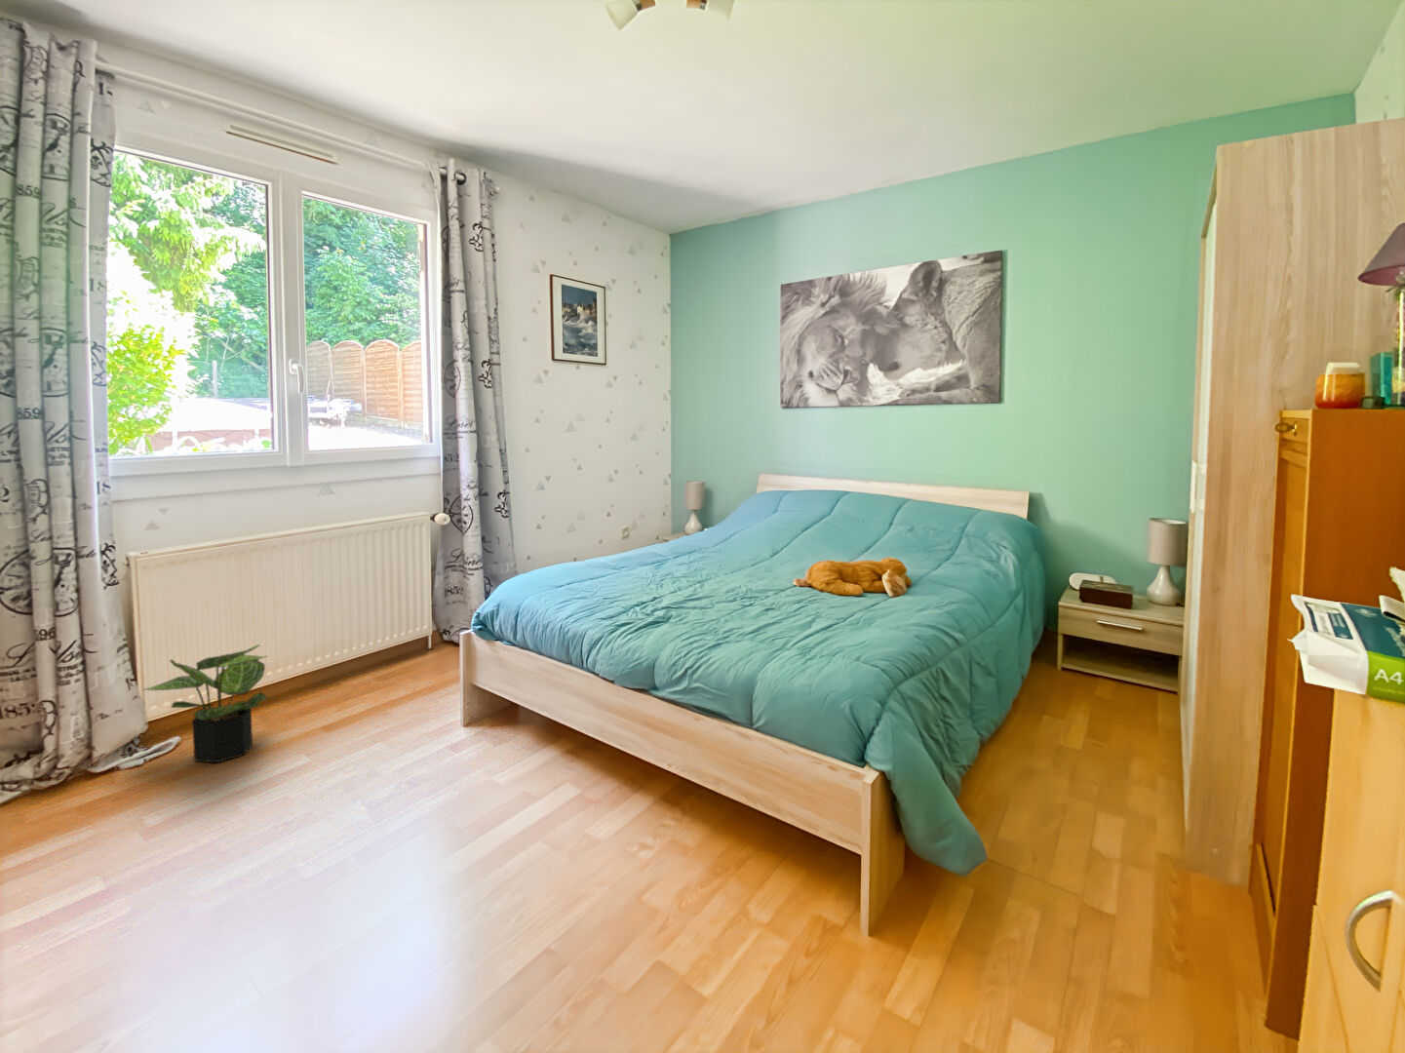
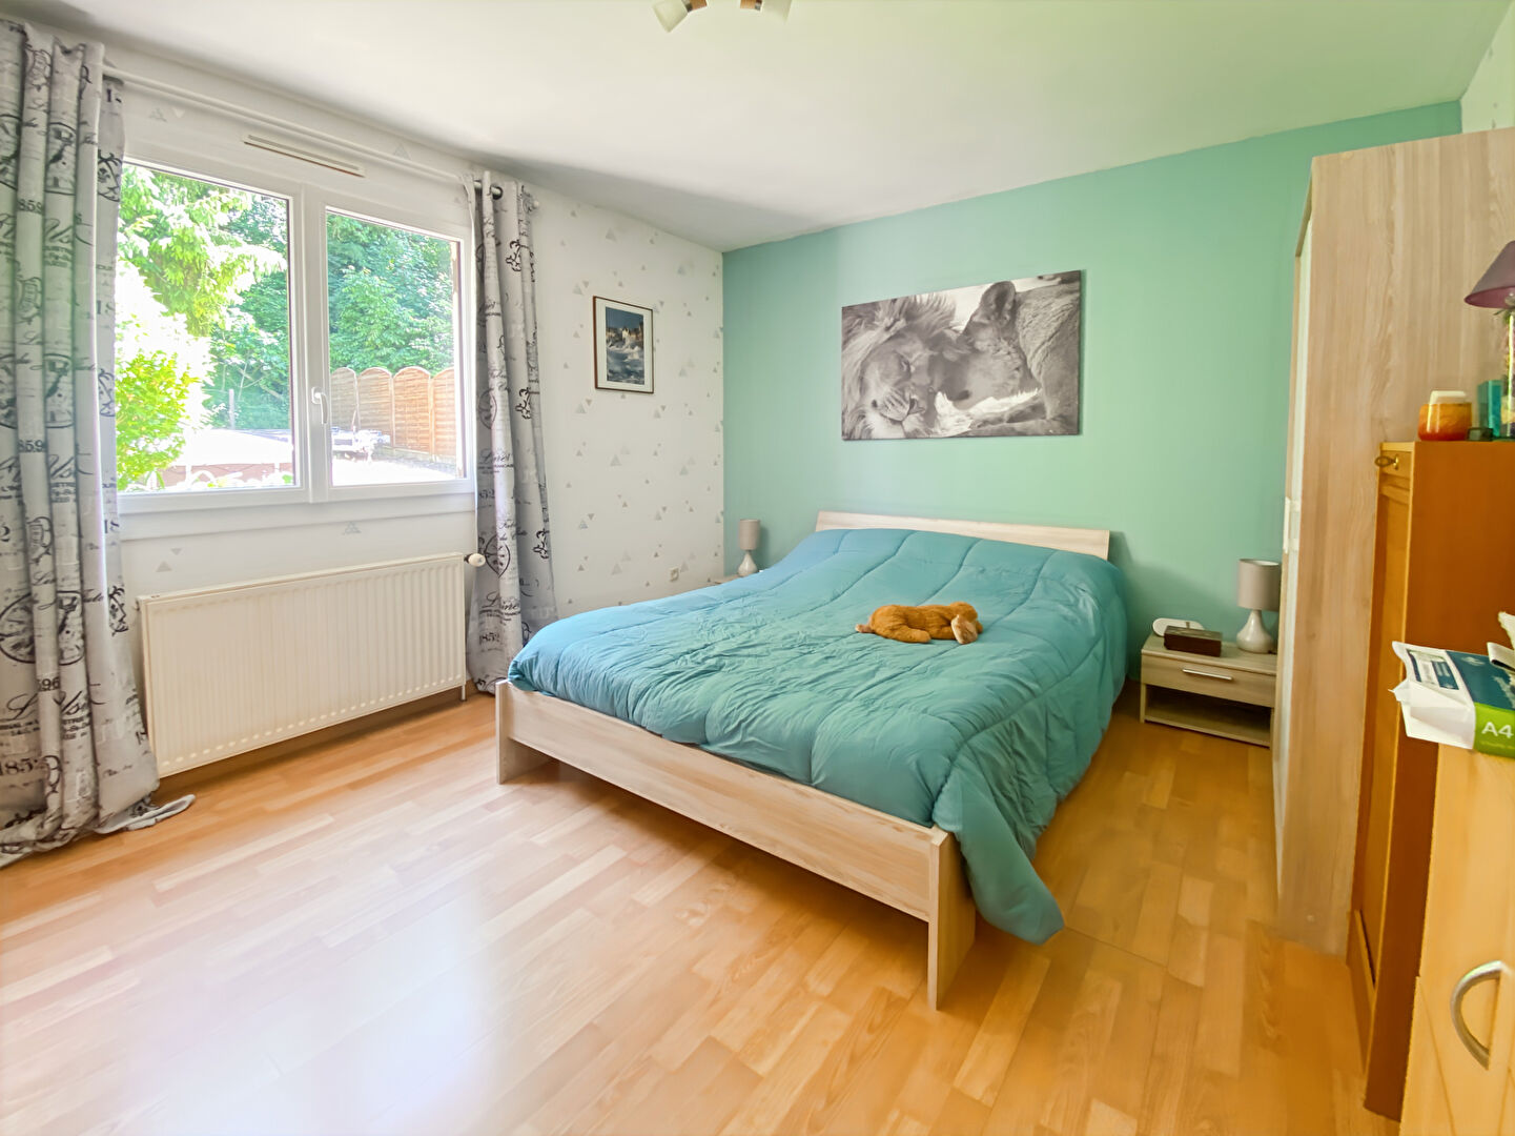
- potted plant [143,644,268,763]
